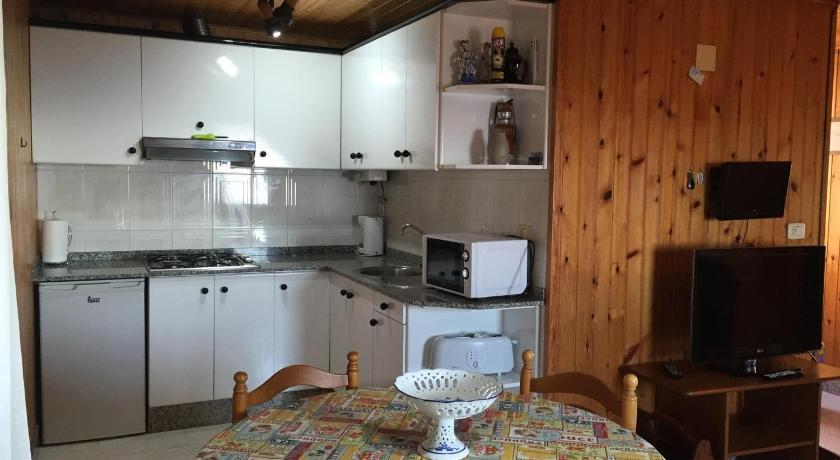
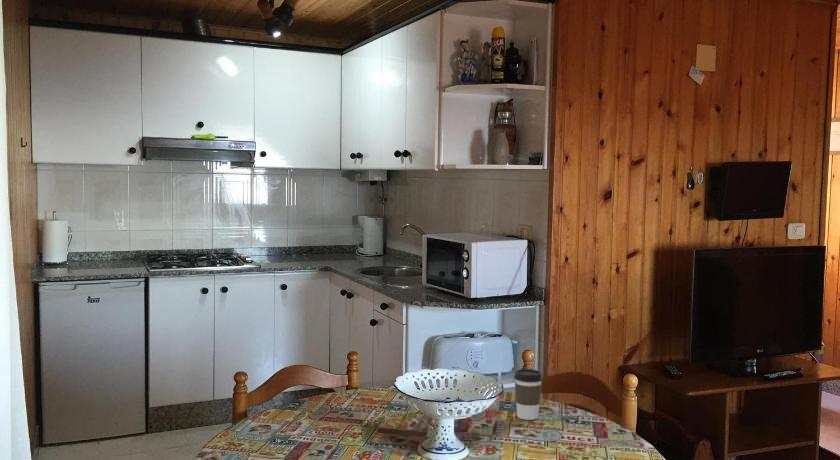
+ coffee cup [513,368,544,421]
